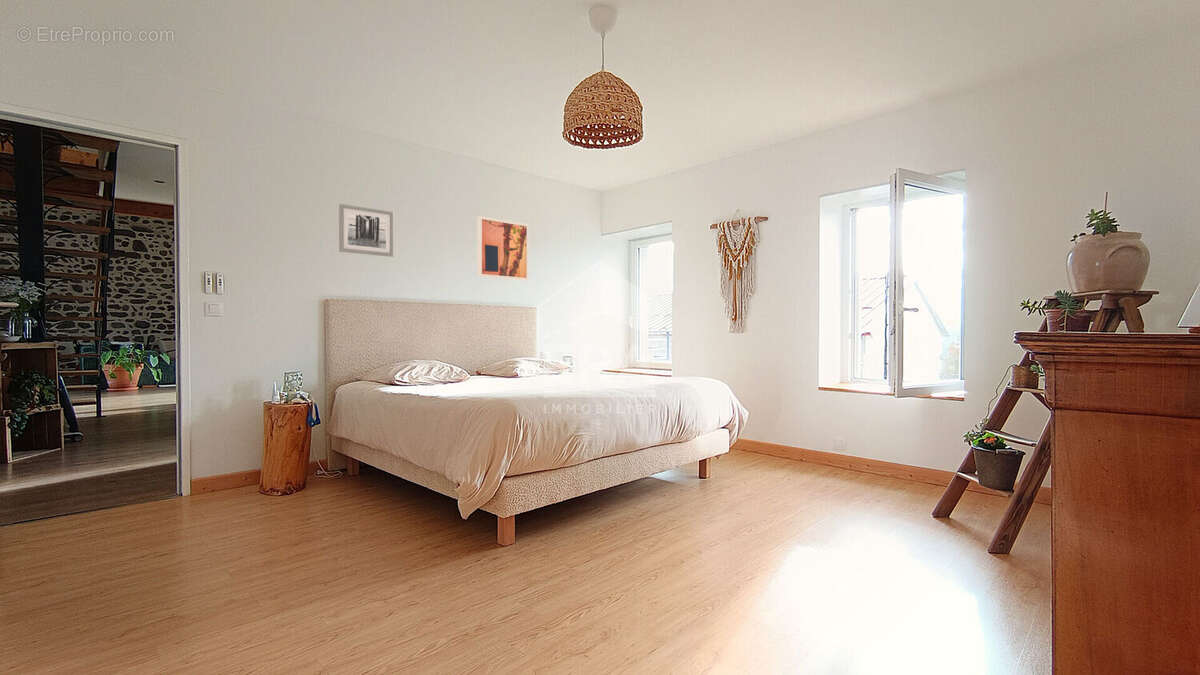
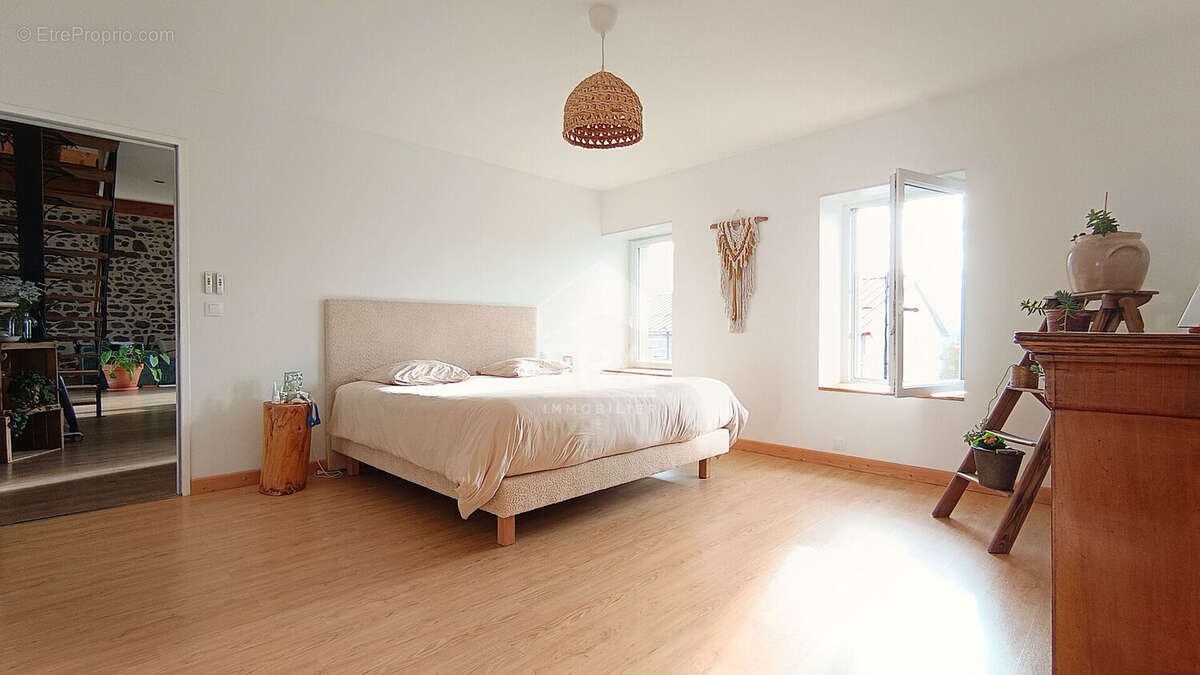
- wall art [338,203,395,258]
- wall art [476,215,530,282]
